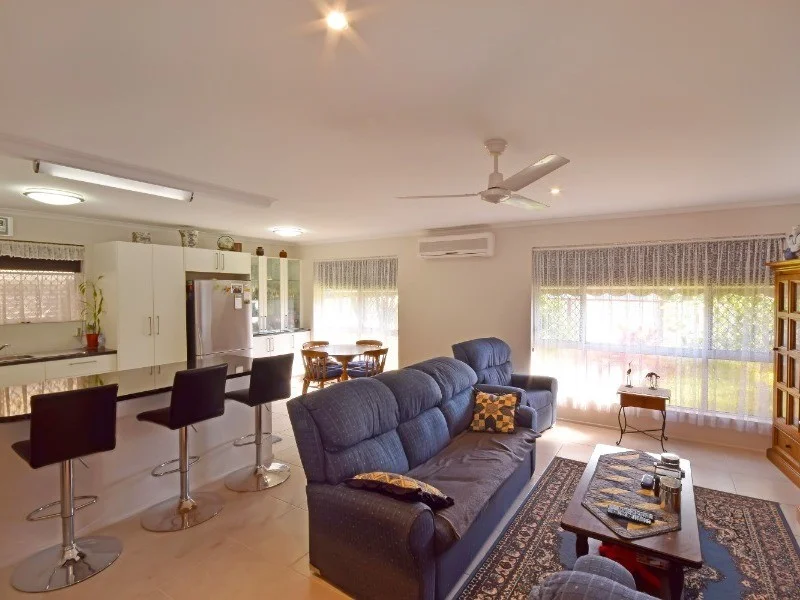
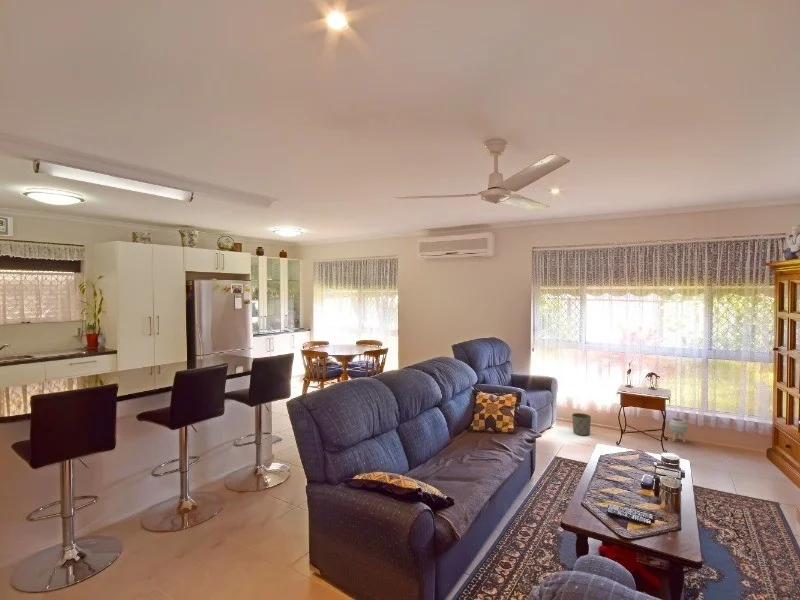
+ planter [571,412,592,437]
+ planter [668,417,689,443]
